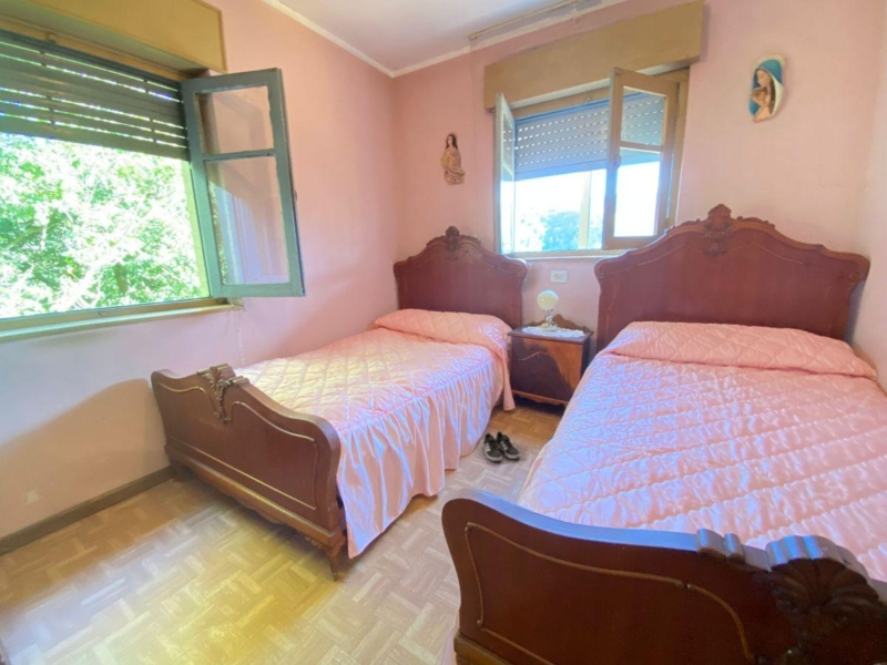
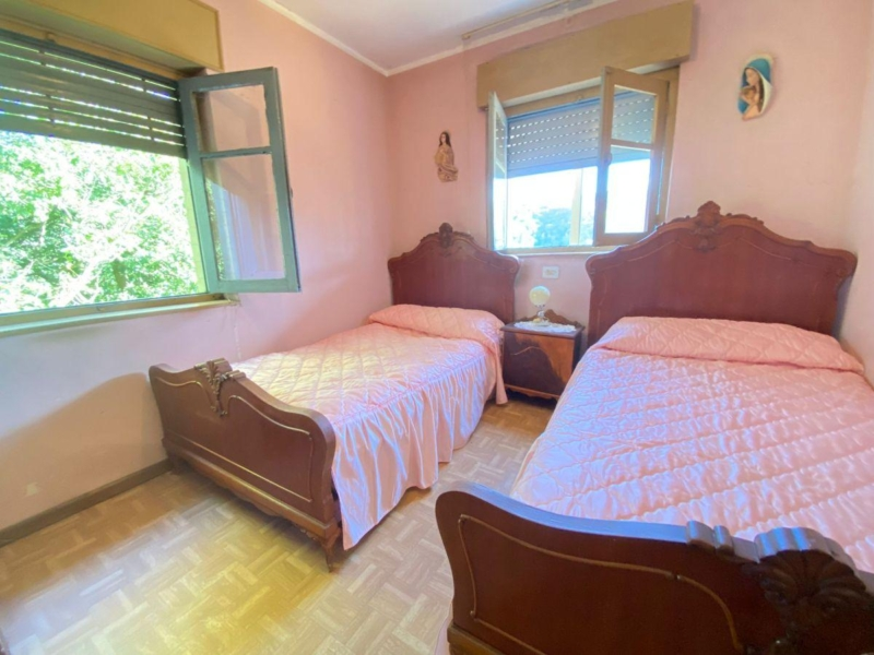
- shoe [482,430,521,462]
